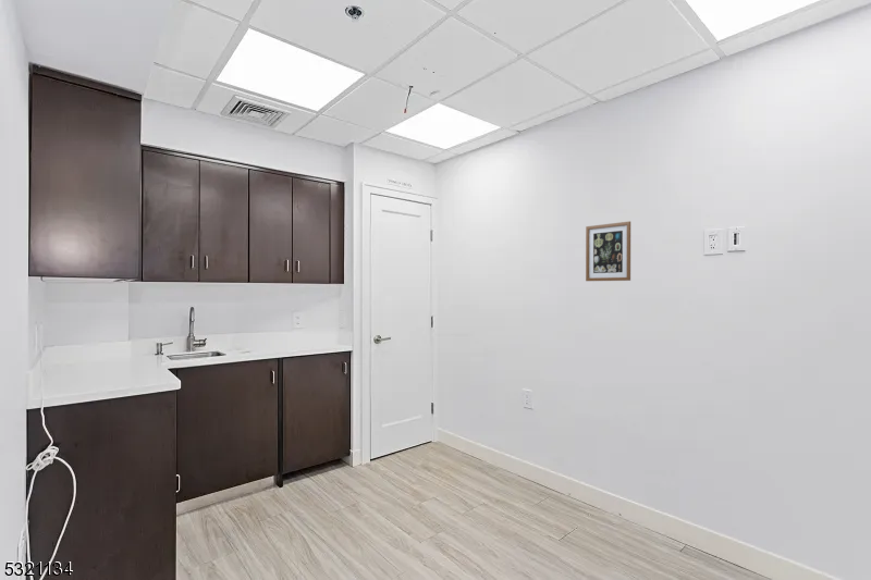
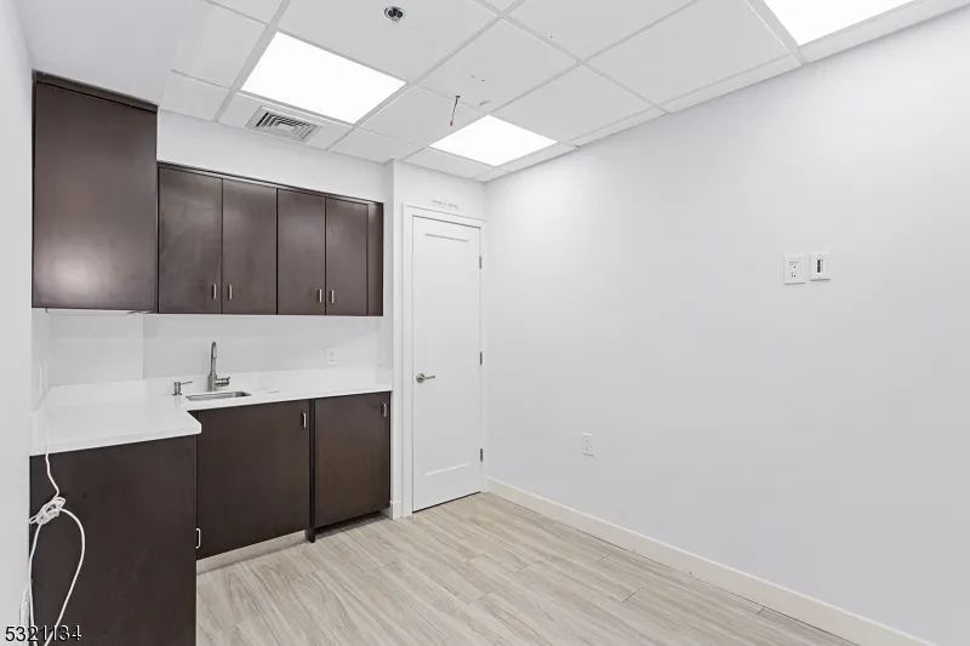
- wall art [585,220,631,282]
